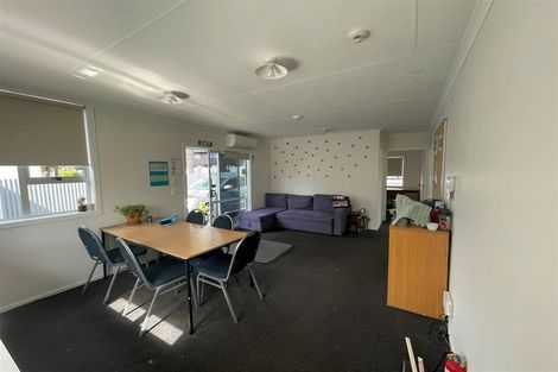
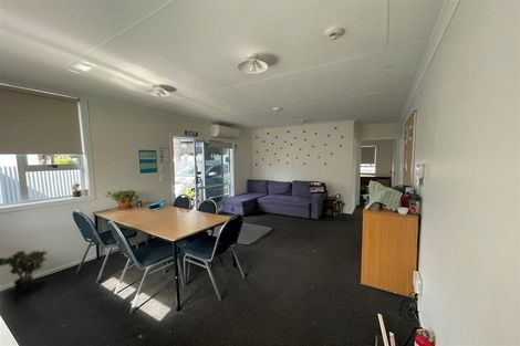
+ potted plant [0,249,49,293]
